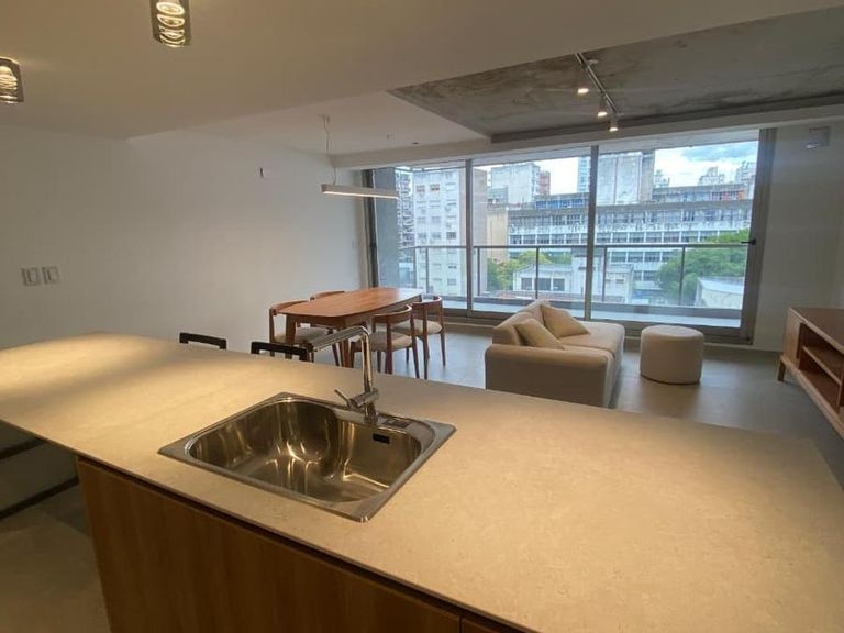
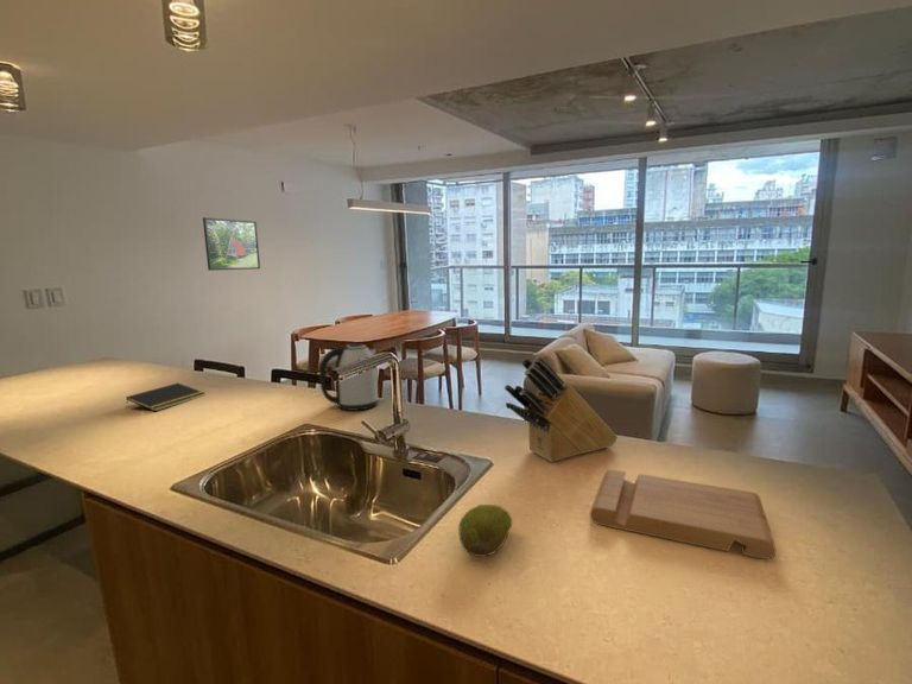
+ knife block [504,356,619,463]
+ kettle [318,342,379,412]
+ notepad [125,382,205,412]
+ cutting board [589,468,777,560]
+ fruit [457,504,513,558]
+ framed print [202,216,261,272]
